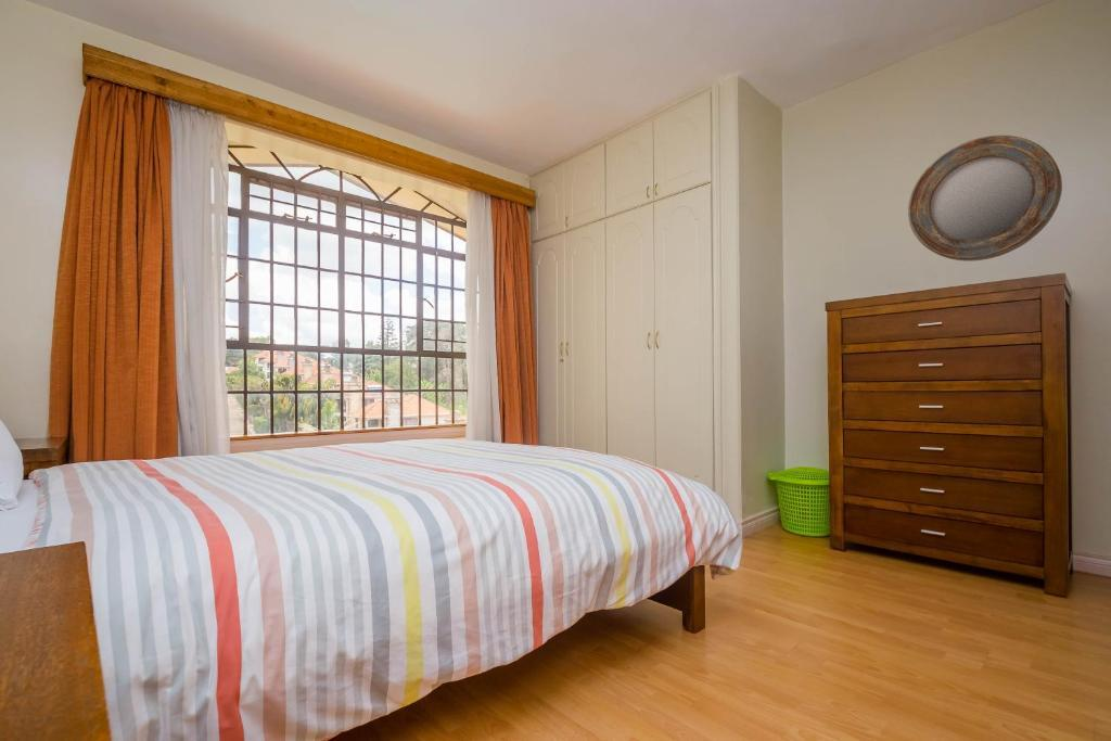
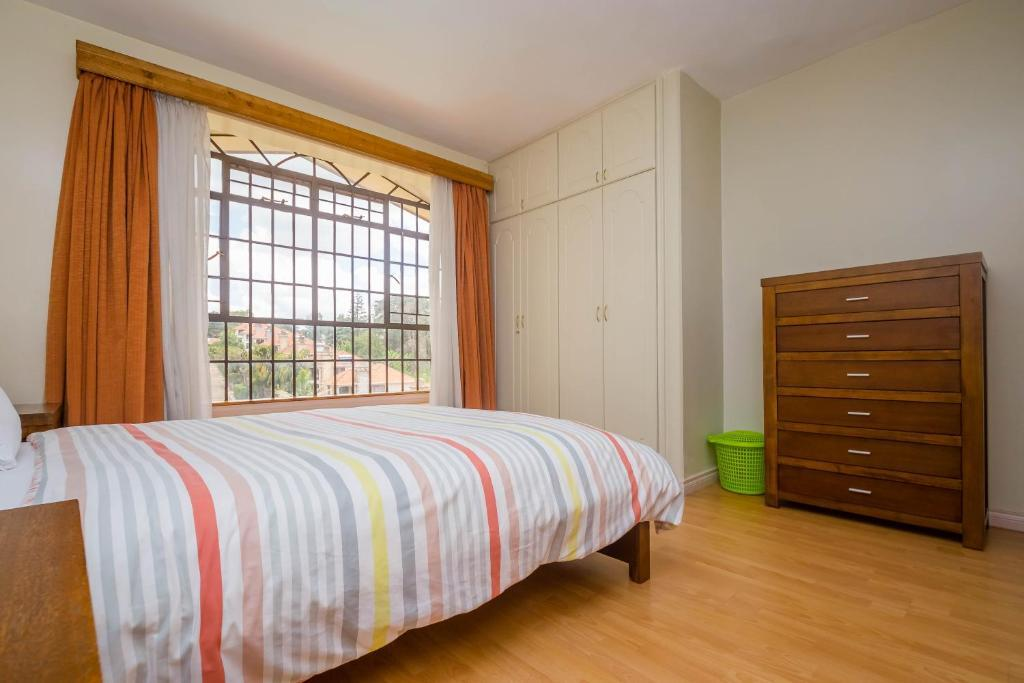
- home mirror [907,135,1063,263]
